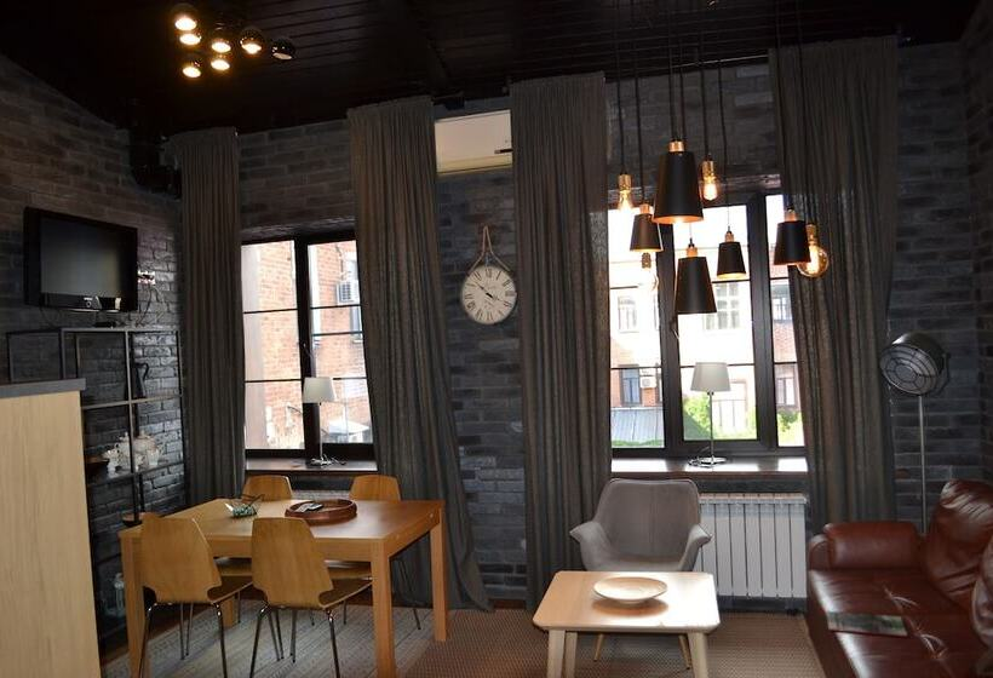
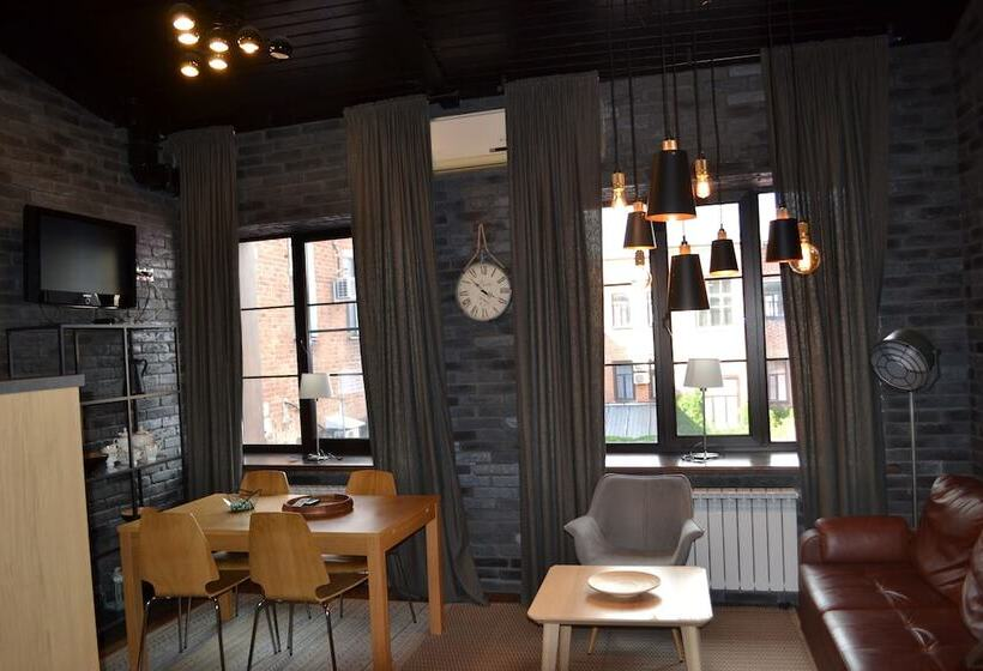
- magazine [826,610,908,638]
